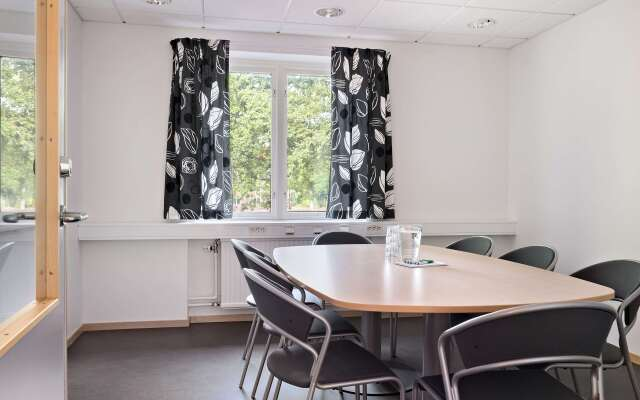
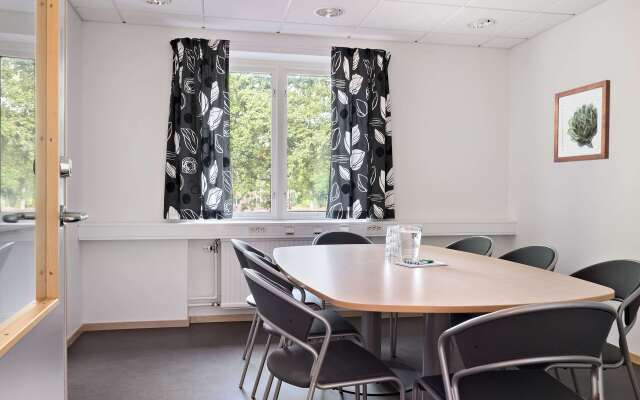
+ wall art [553,79,611,163]
